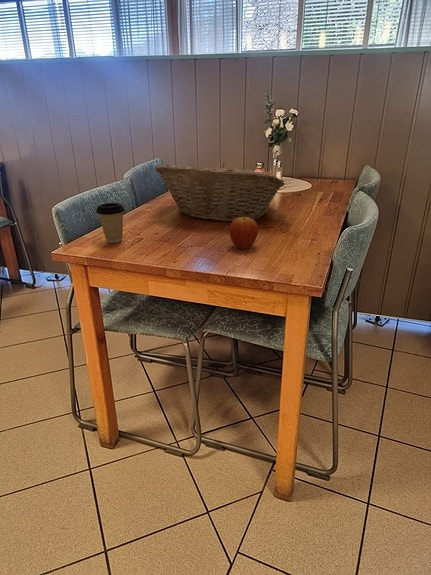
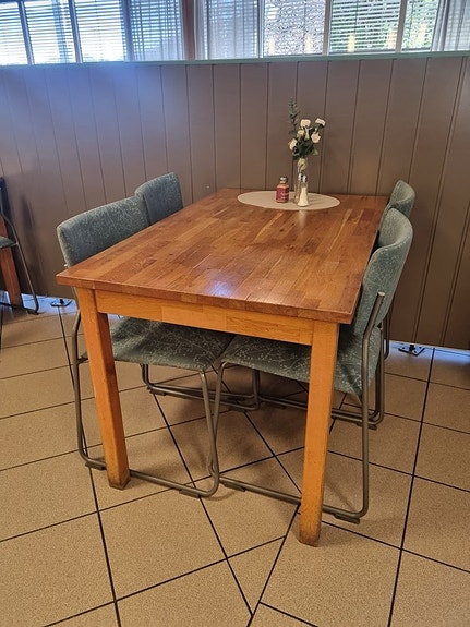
- coffee cup [95,202,126,244]
- fruit basket [155,162,286,223]
- fruit [228,216,259,250]
